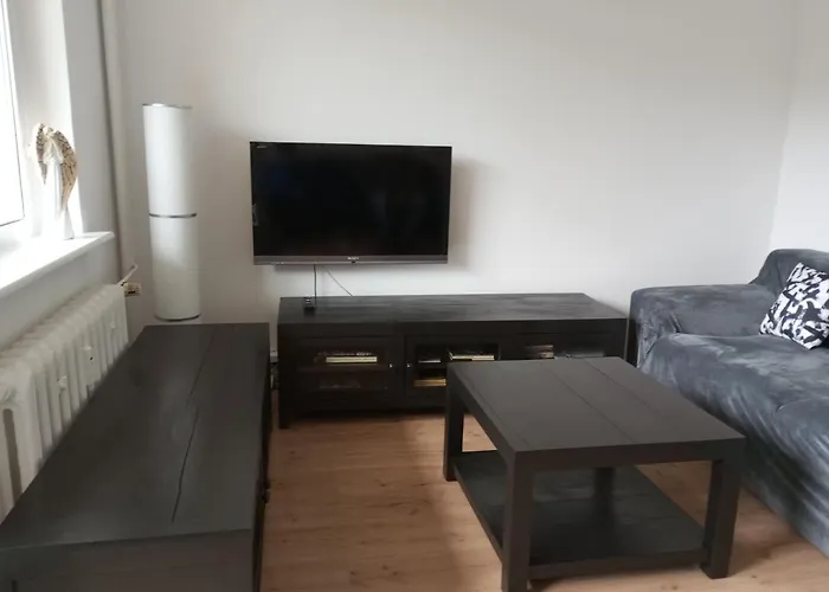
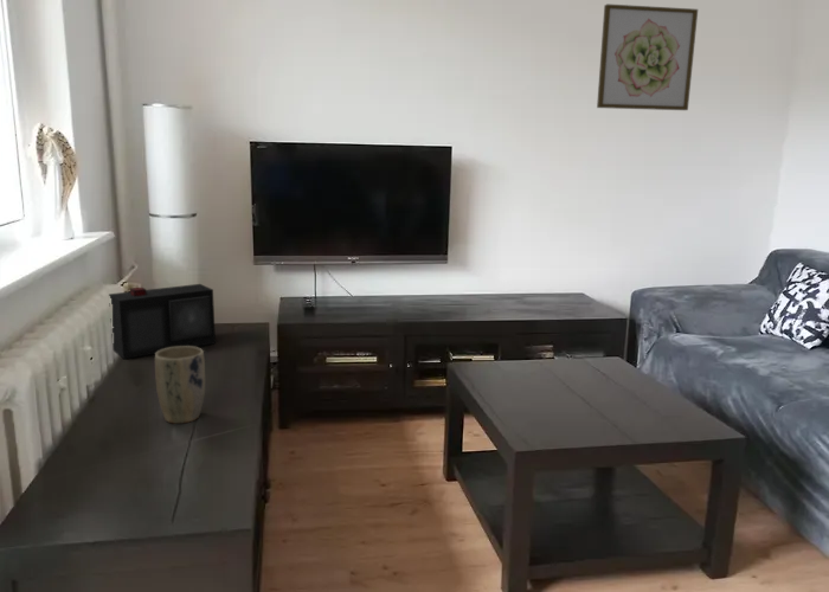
+ wall art [596,4,699,111]
+ plant pot [154,346,206,425]
+ speaker [108,283,217,360]
